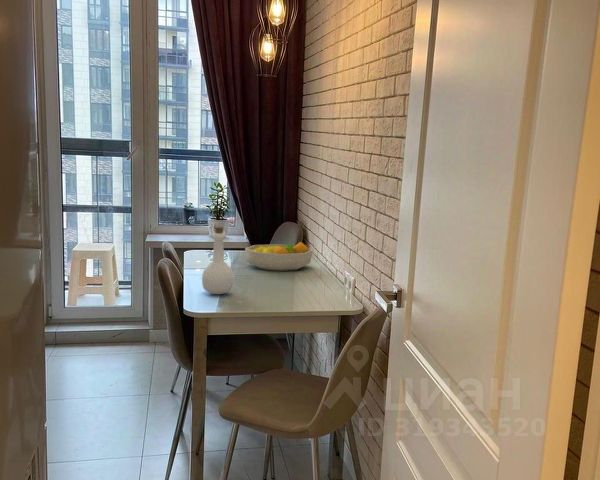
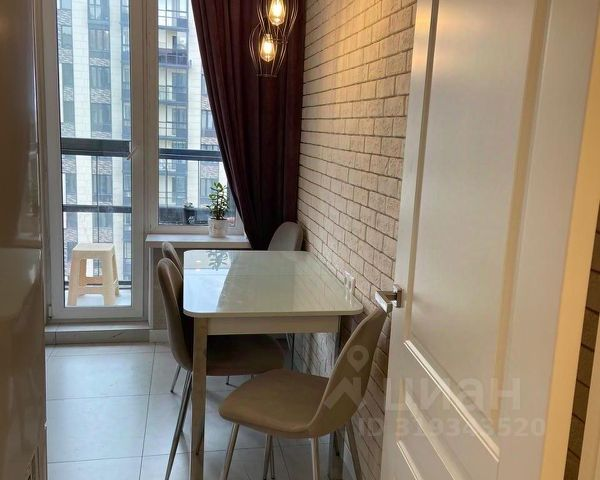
- fruit bowl [244,241,314,272]
- bottle [201,226,235,295]
